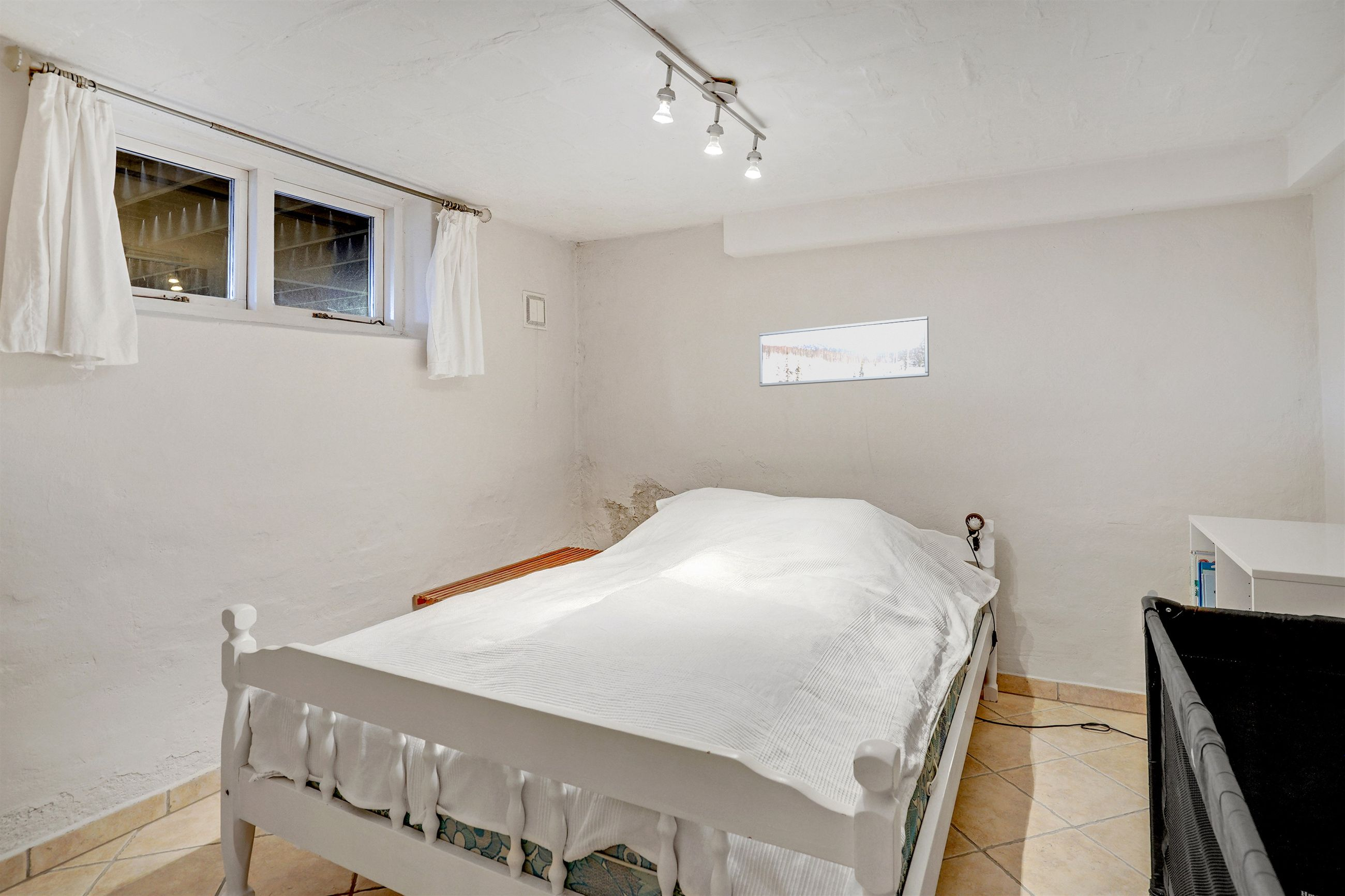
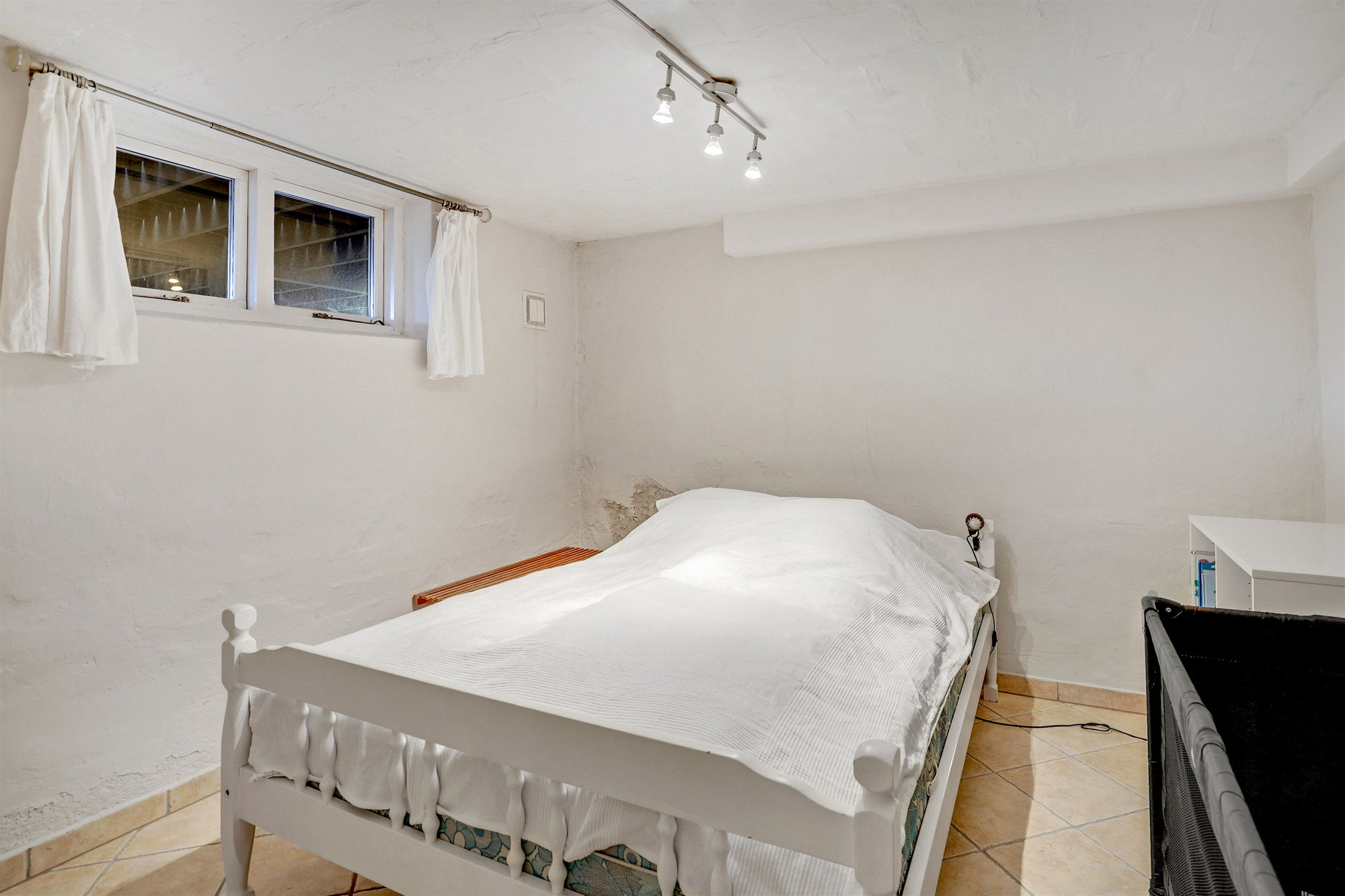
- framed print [758,315,930,387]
